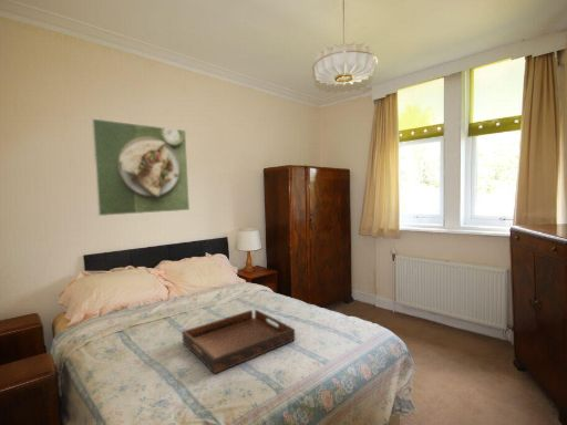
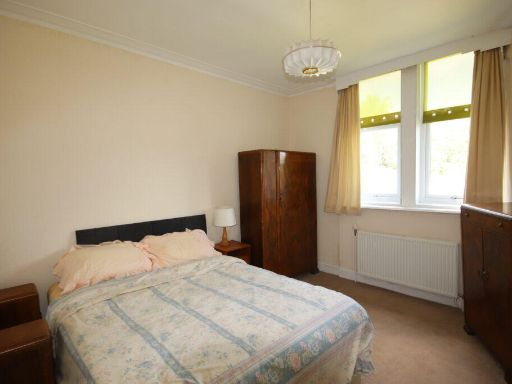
- serving tray [181,309,296,375]
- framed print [91,117,190,217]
